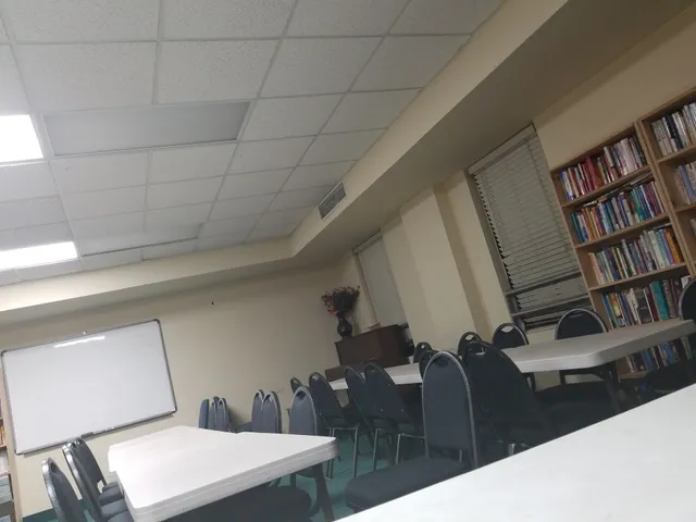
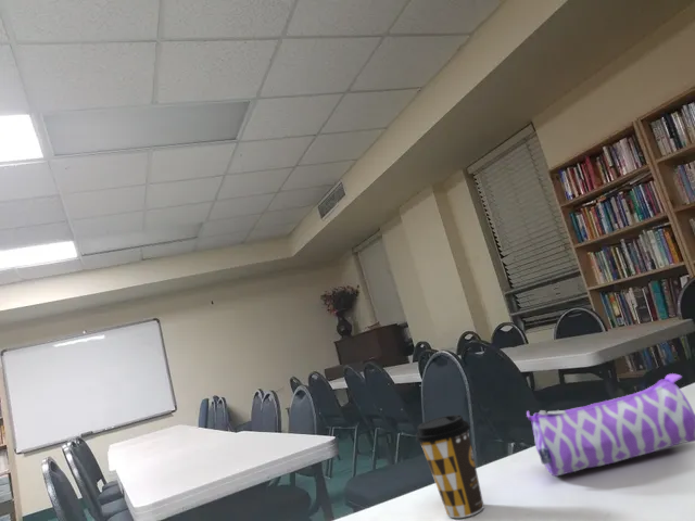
+ coffee cup [415,414,485,519]
+ pencil case [526,372,695,478]
